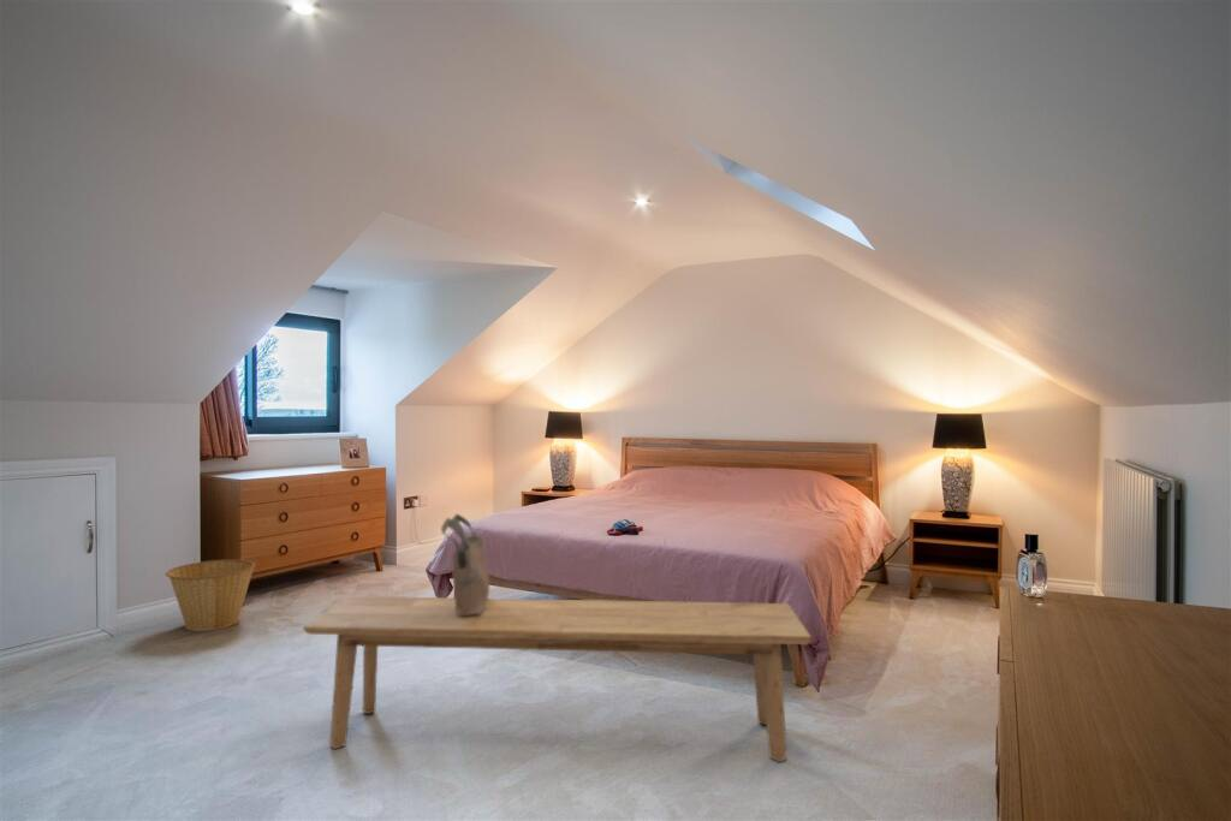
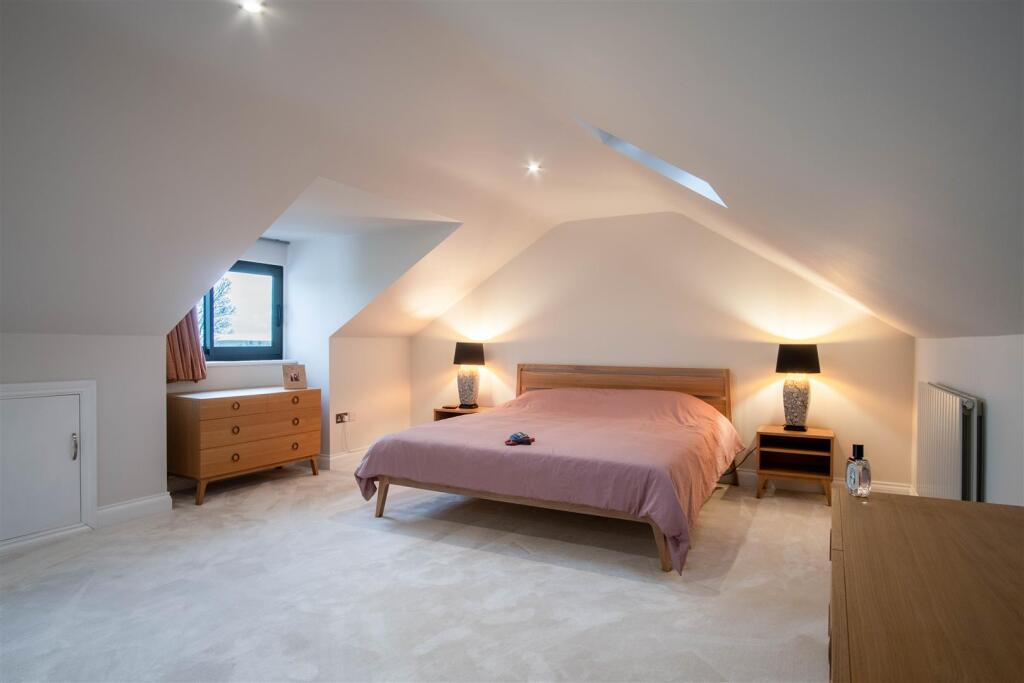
- tote bag [440,513,490,617]
- basket [165,559,256,632]
- bench [302,595,813,763]
